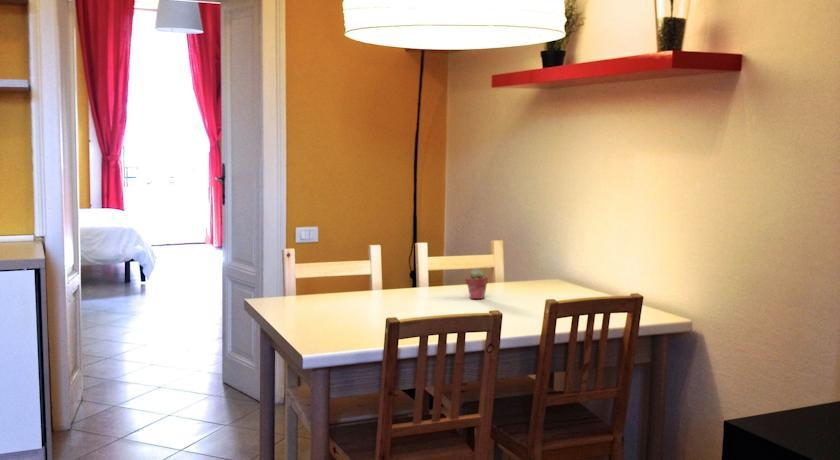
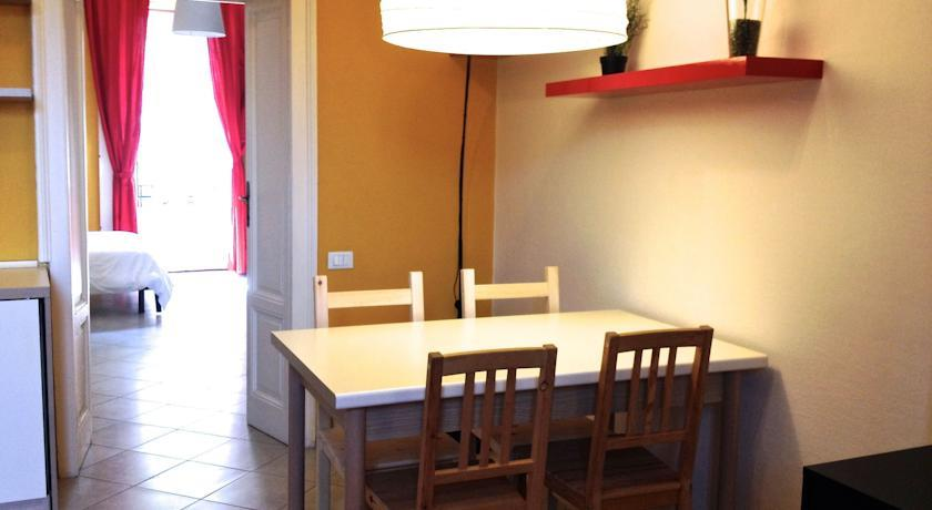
- potted succulent [464,268,489,300]
